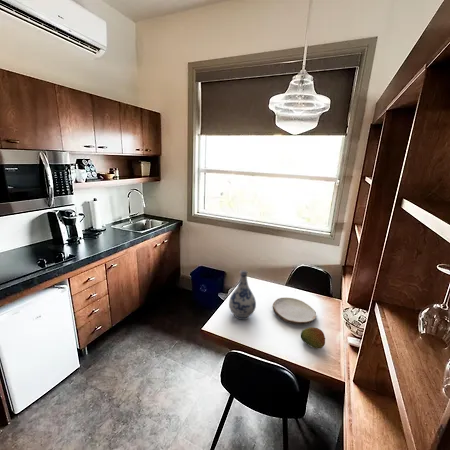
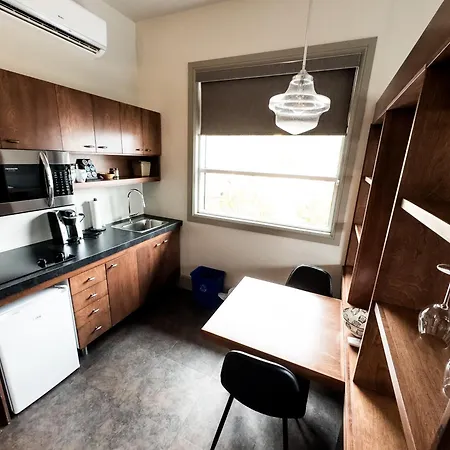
- fruit [300,326,326,350]
- plate [271,297,317,326]
- vase [228,269,257,321]
